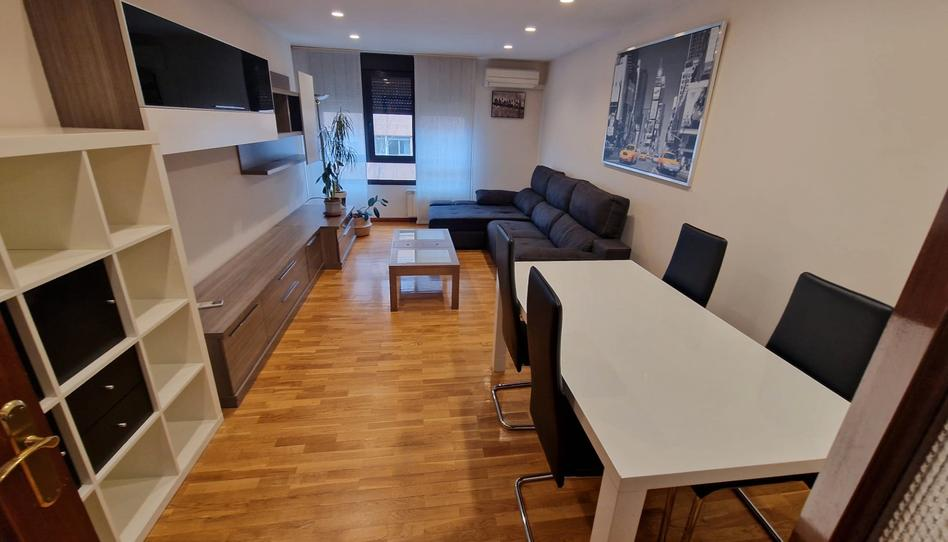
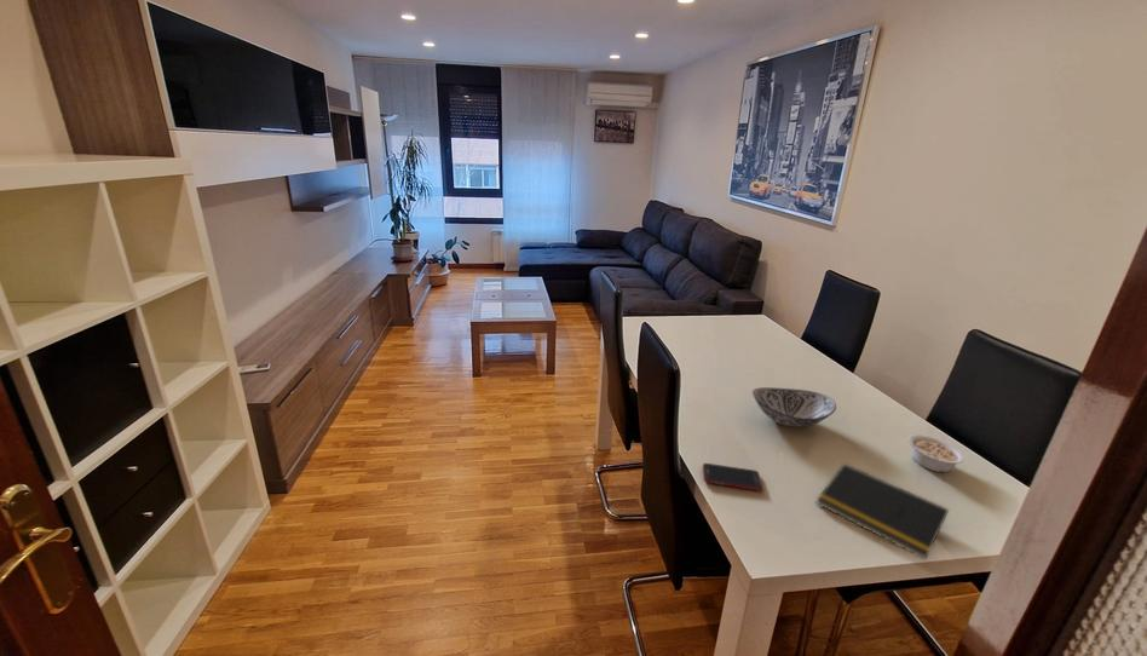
+ notepad [815,462,950,560]
+ cell phone [702,462,763,493]
+ legume [907,433,966,473]
+ decorative bowl [751,386,837,428]
